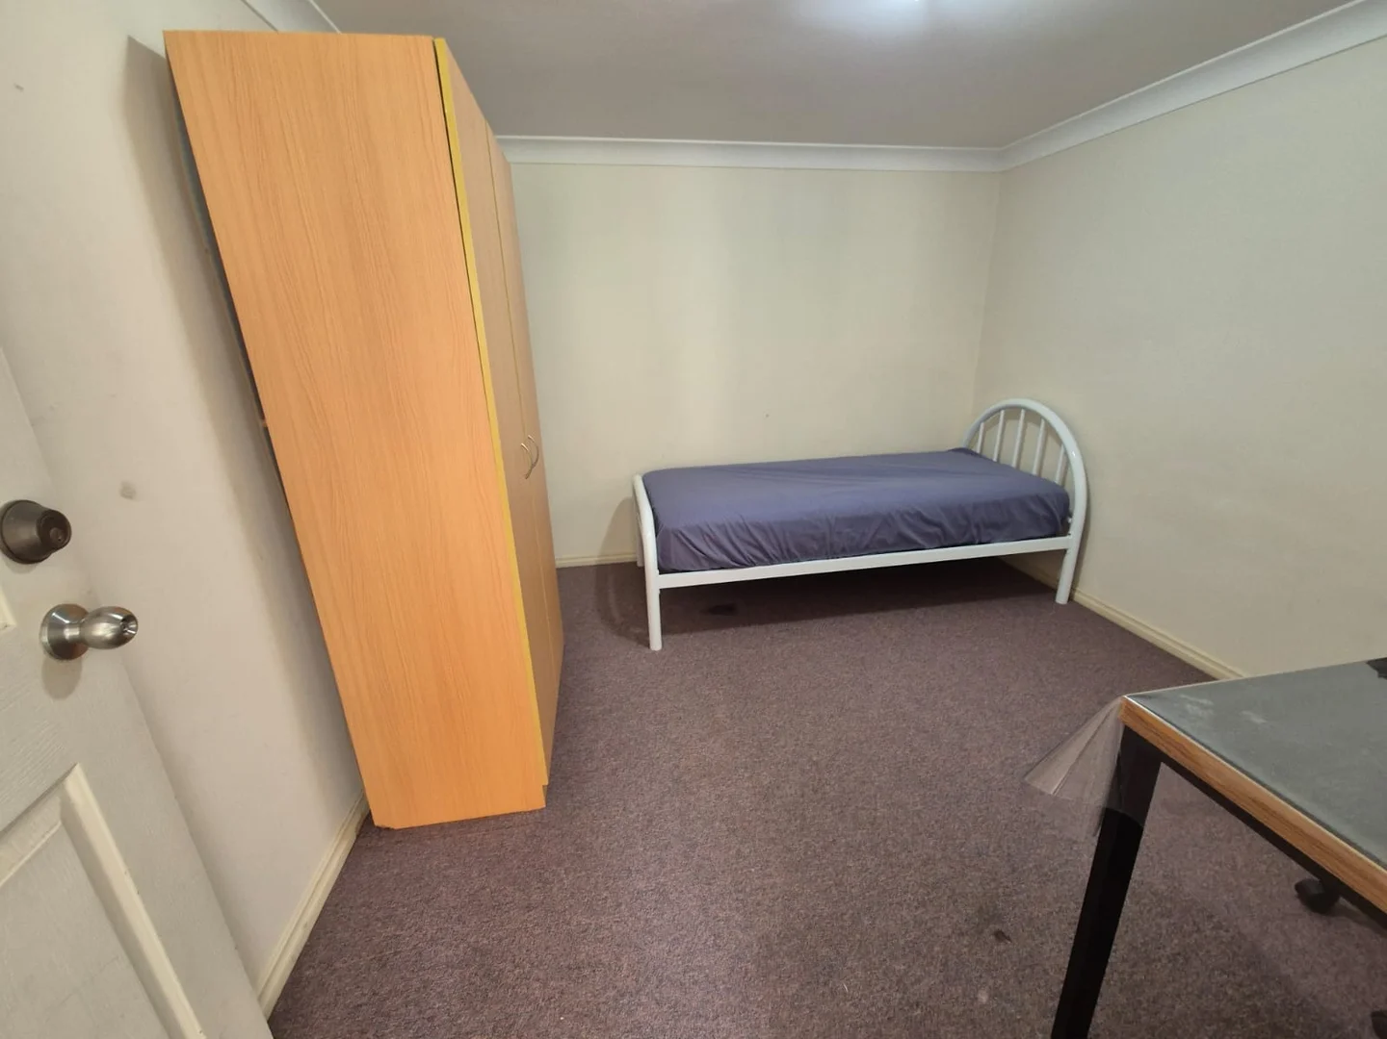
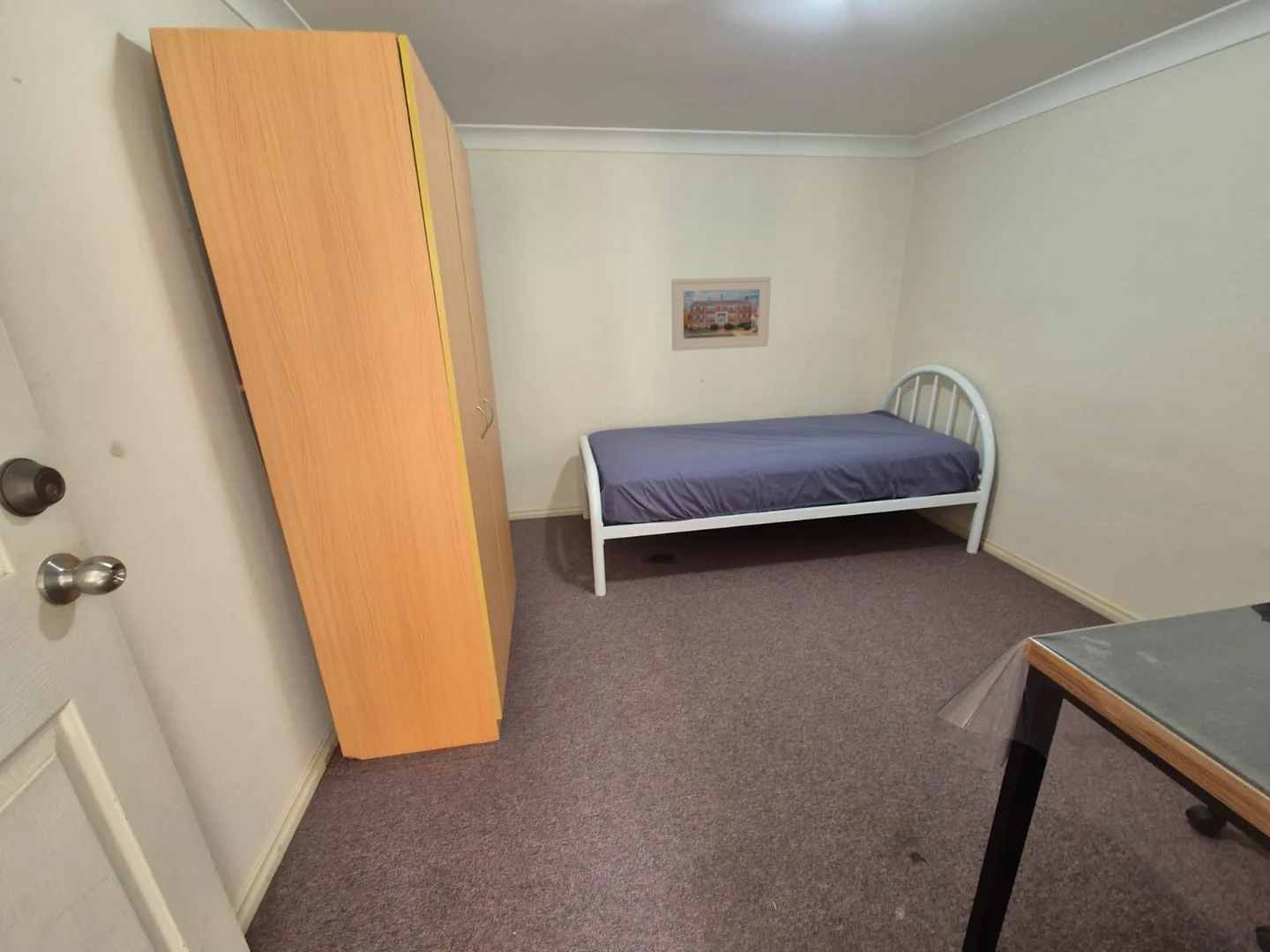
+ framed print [670,276,772,352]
